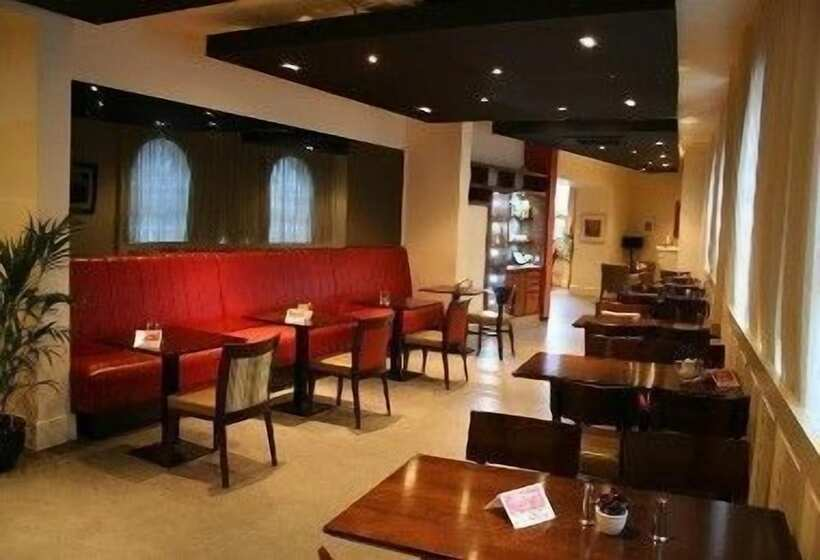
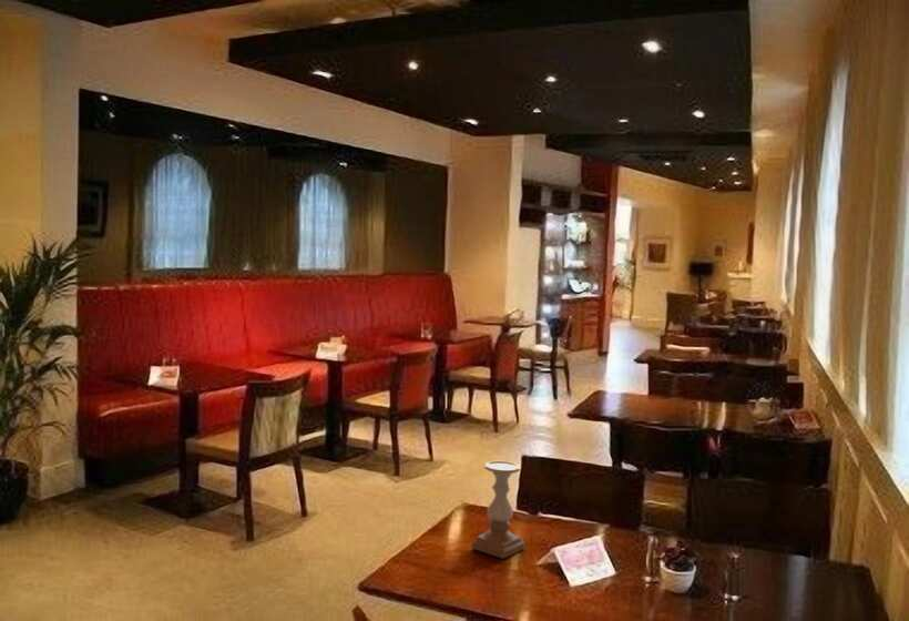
+ candle holder [471,460,525,560]
